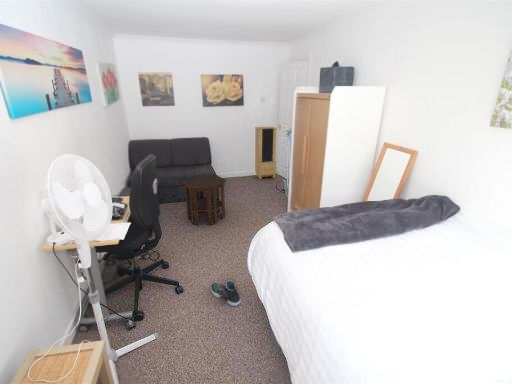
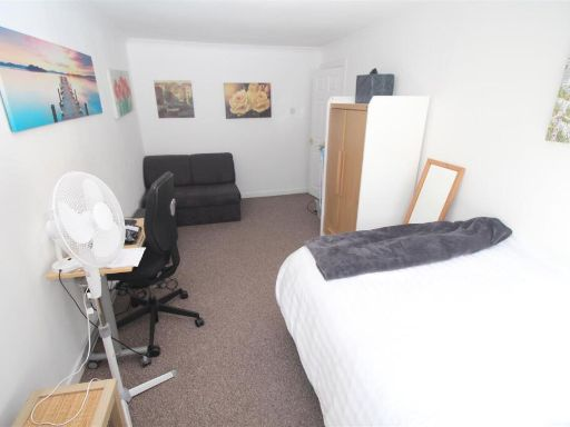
- side table [181,174,227,226]
- storage cabinet [254,126,278,180]
- sneaker [209,278,242,307]
